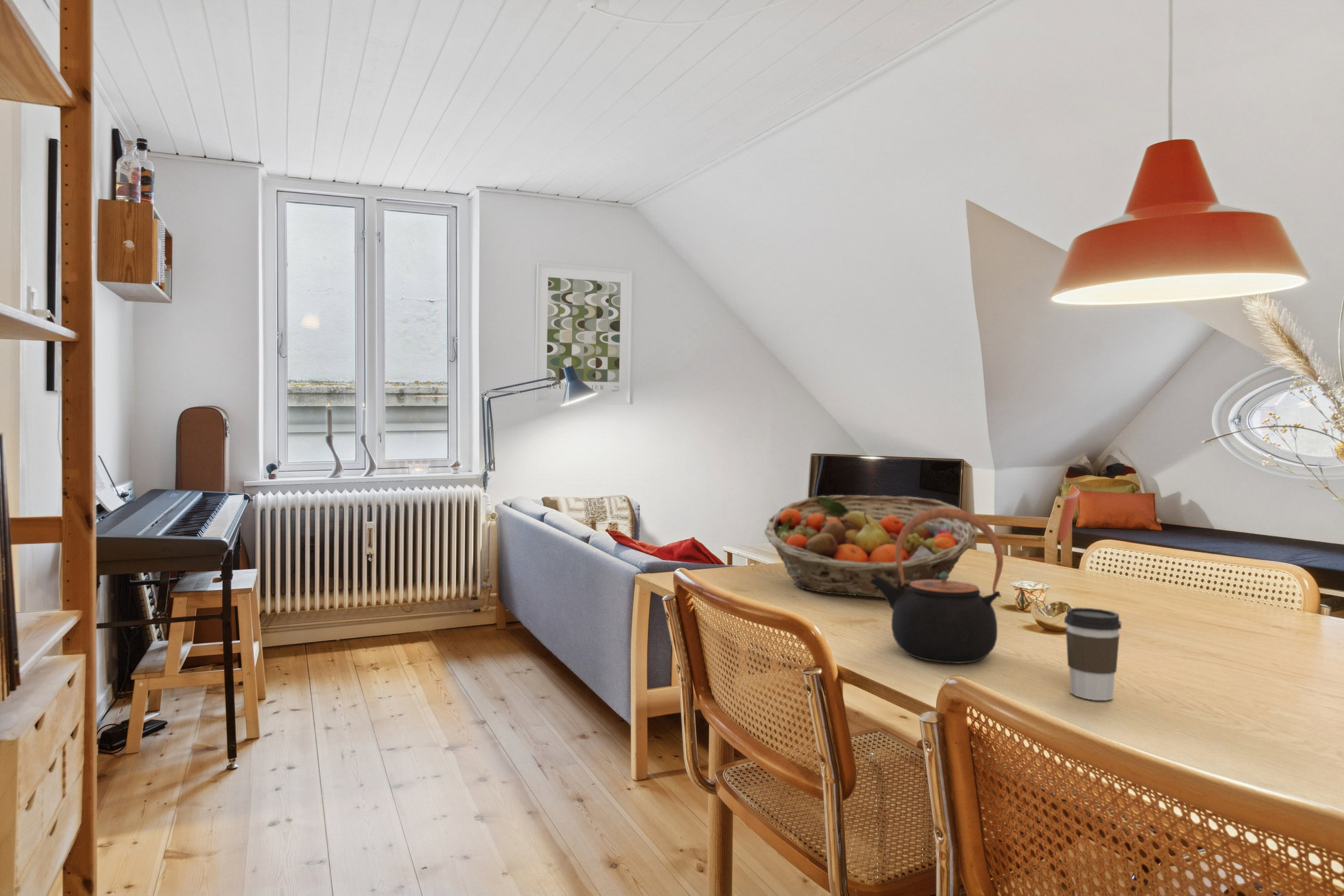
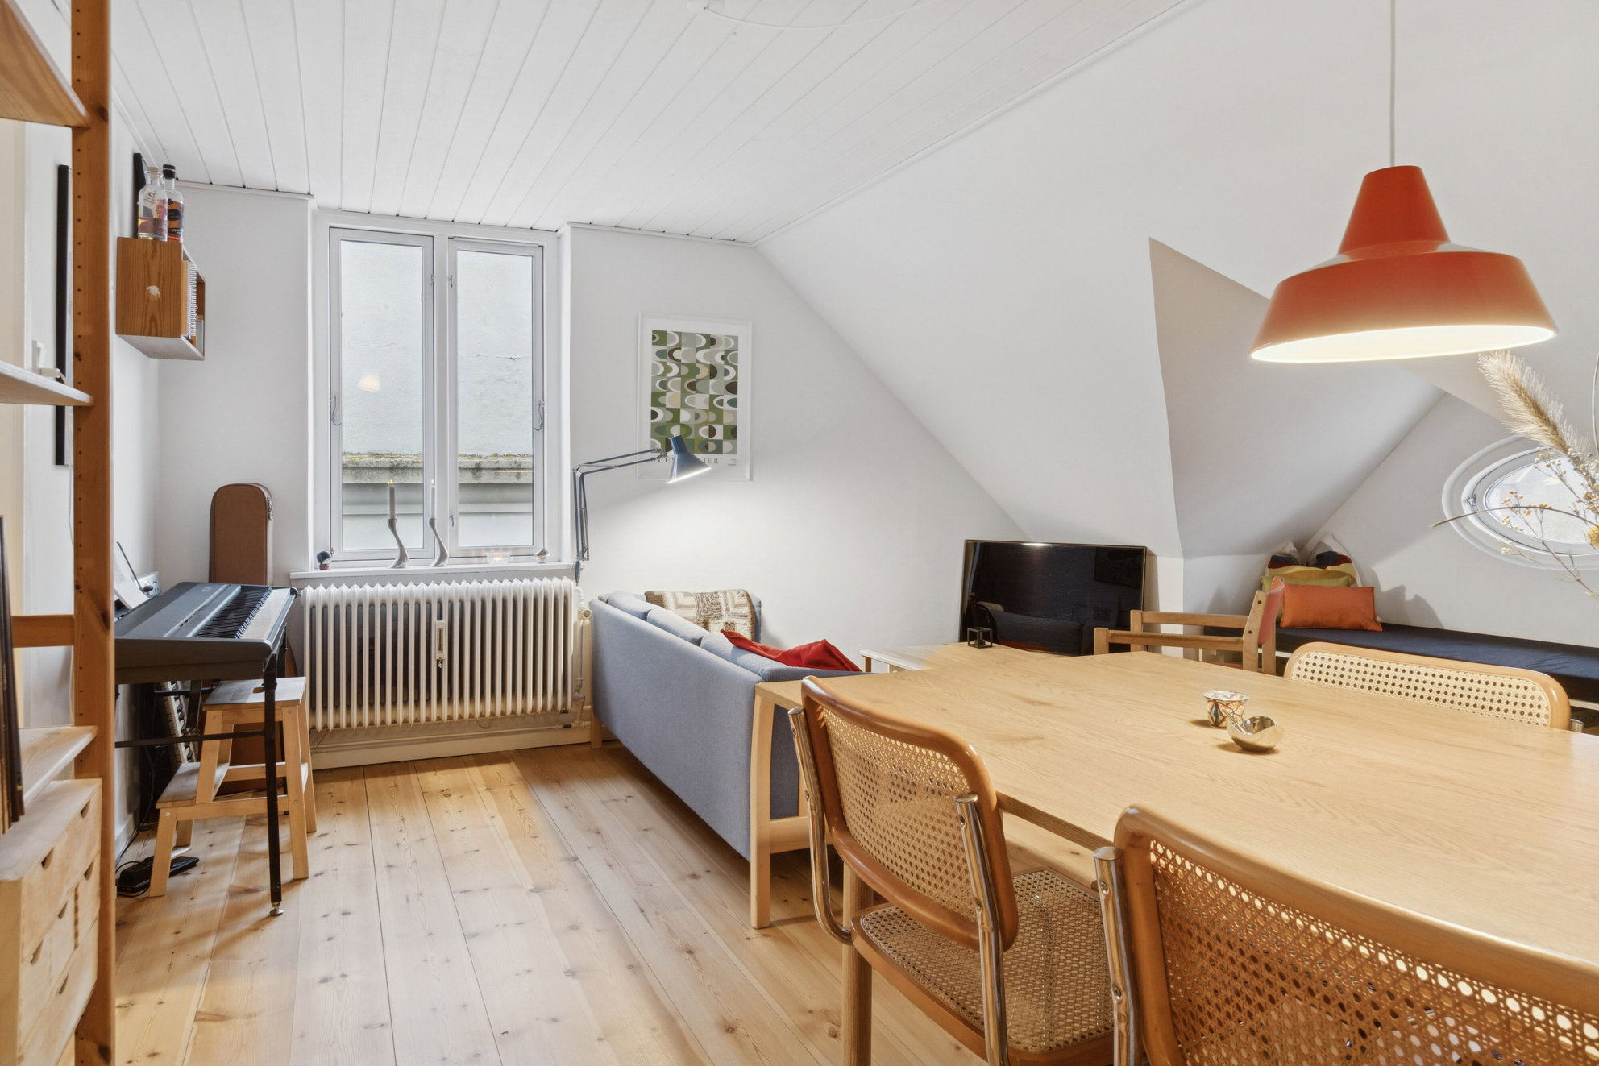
- coffee cup [1064,607,1122,701]
- teapot [870,508,1004,664]
- fruit basket [763,494,979,599]
